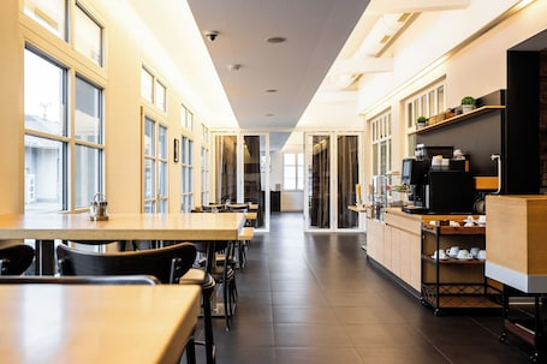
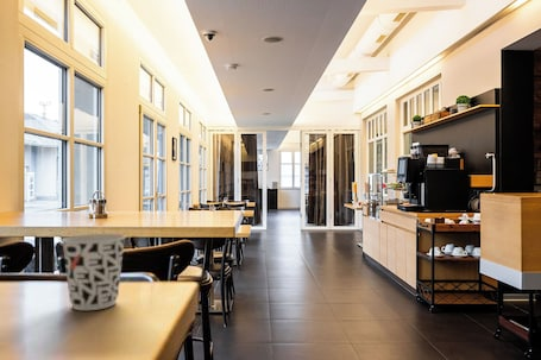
+ cup [59,233,127,311]
